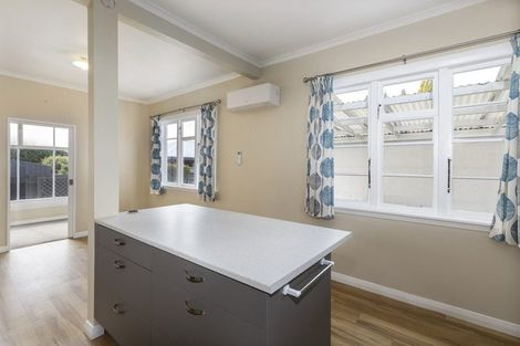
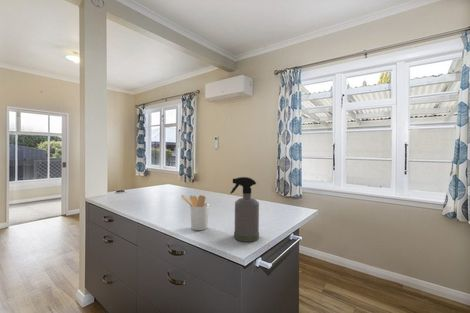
+ spray bottle [229,176,260,243]
+ utensil holder [180,194,210,231]
